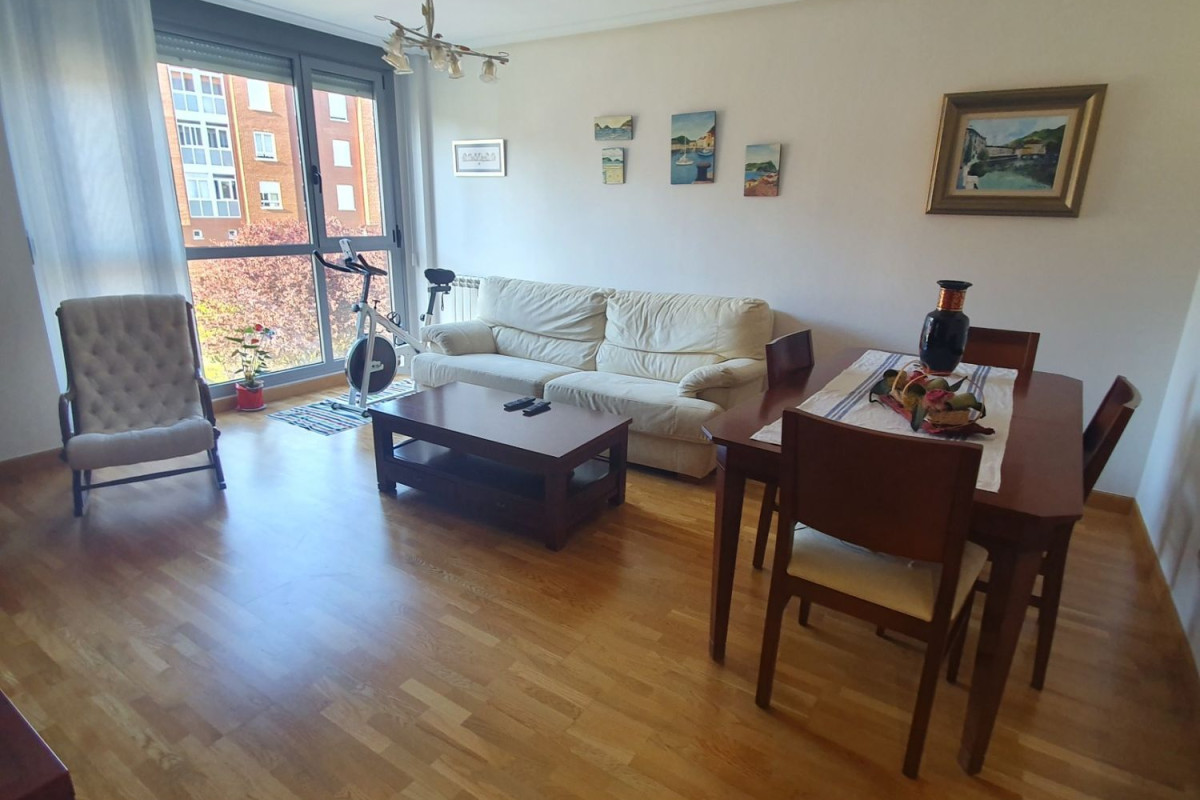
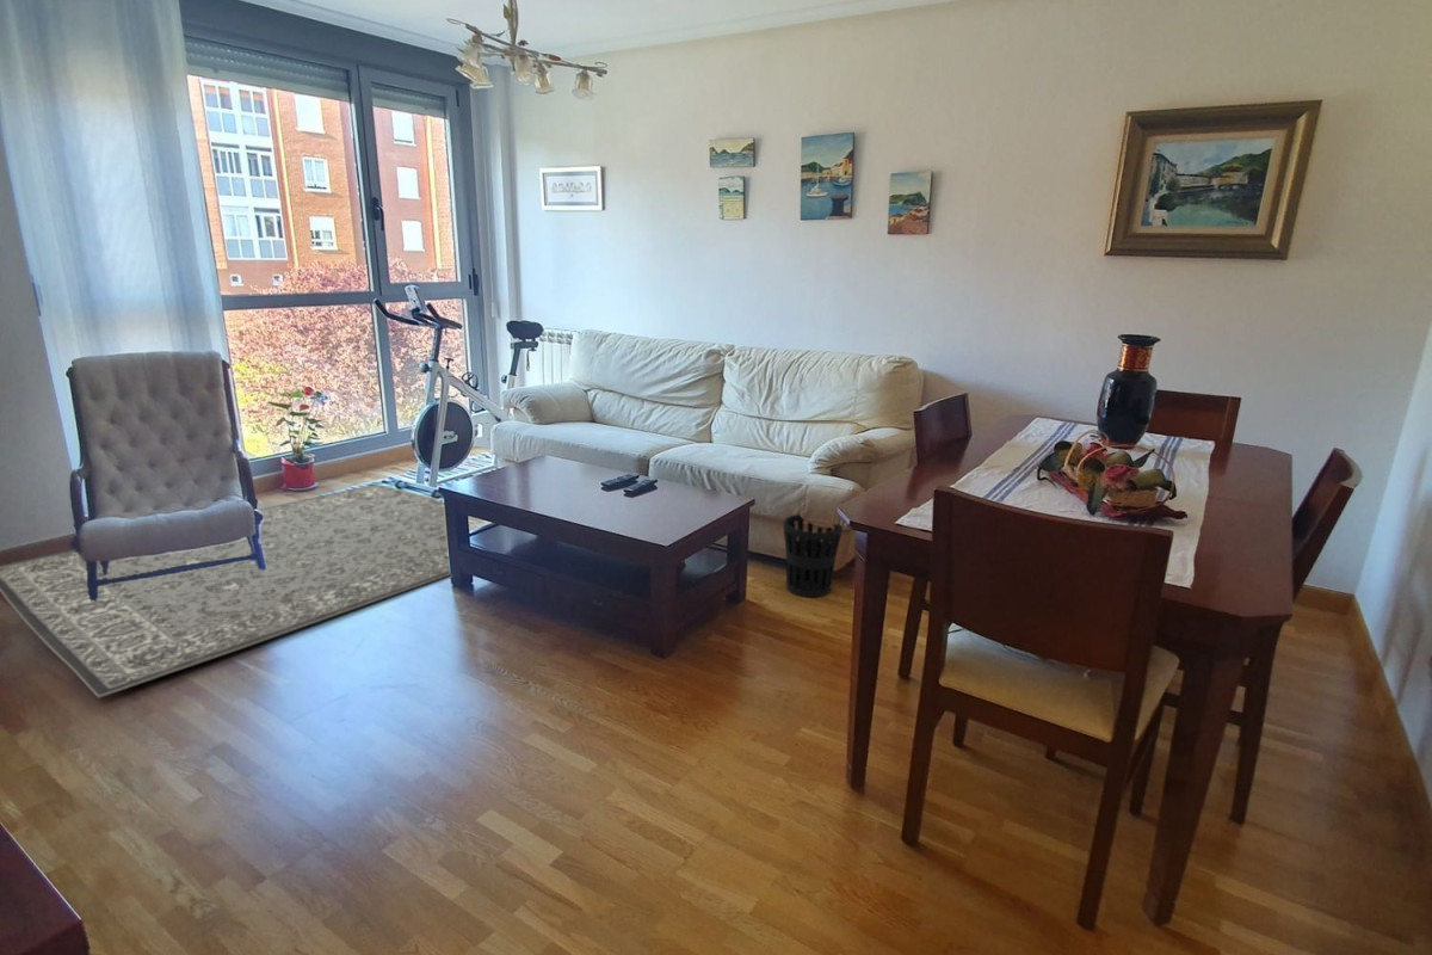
+ rug [0,483,486,700]
+ wastebasket [782,513,844,598]
